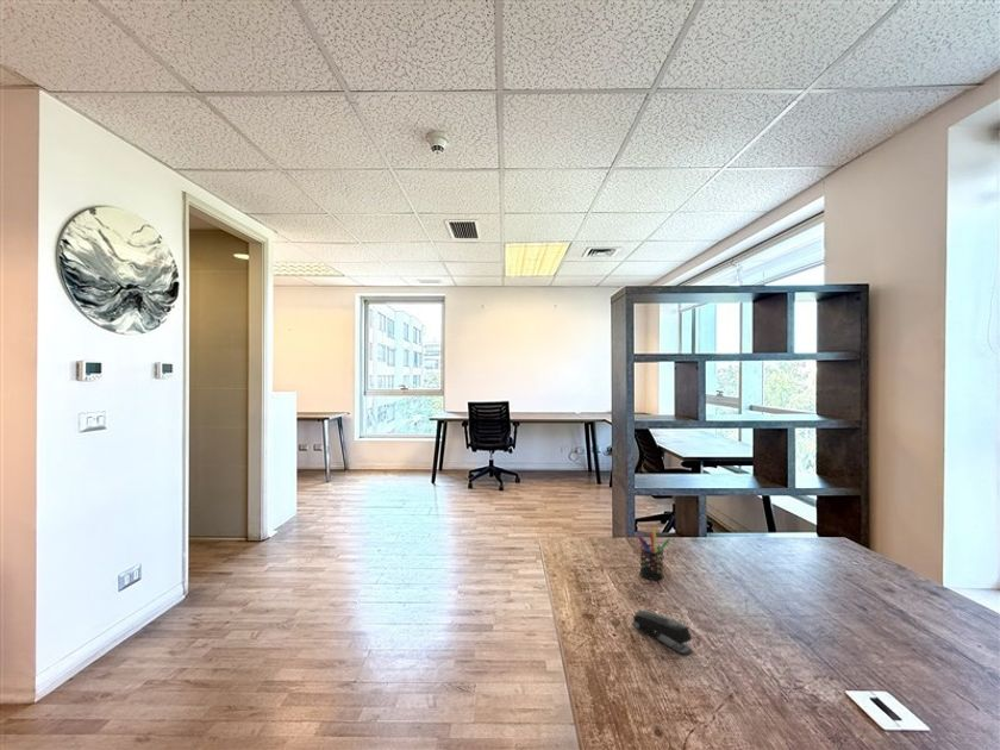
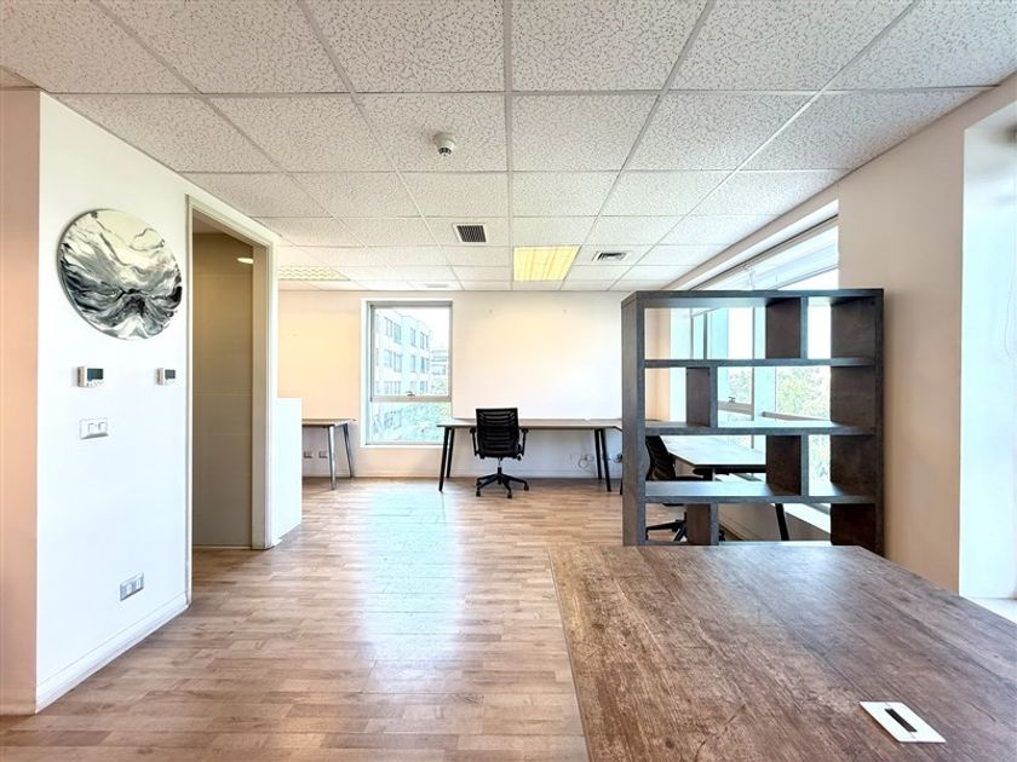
- stapler [630,610,693,656]
- pen holder [637,529,671,581]
